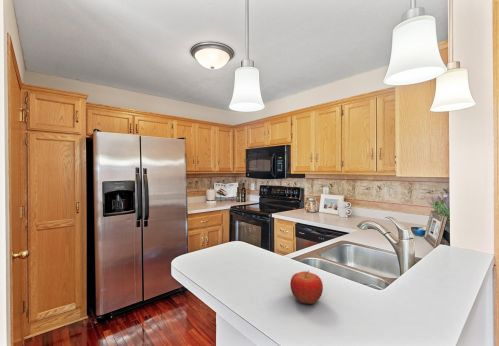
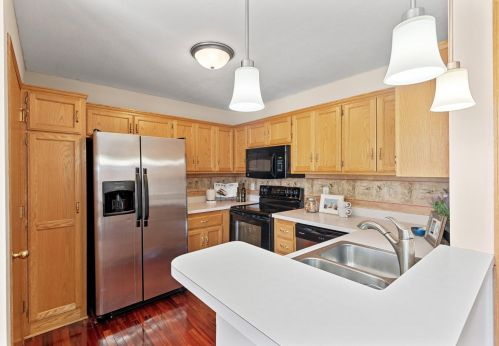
- fruit [289,270,324,305]
